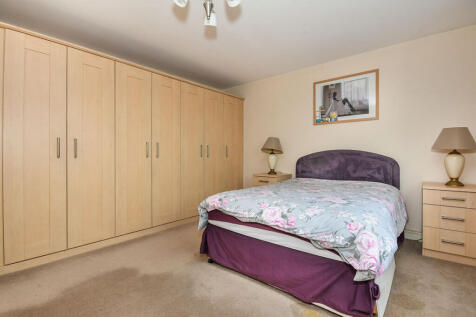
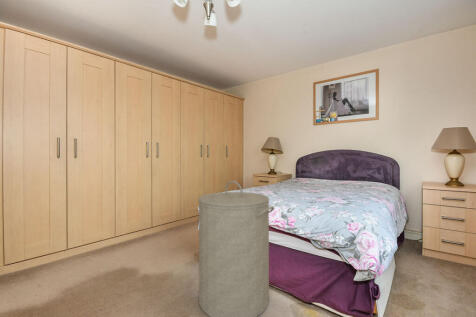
+ laundry hamper [197,180,275,317]
